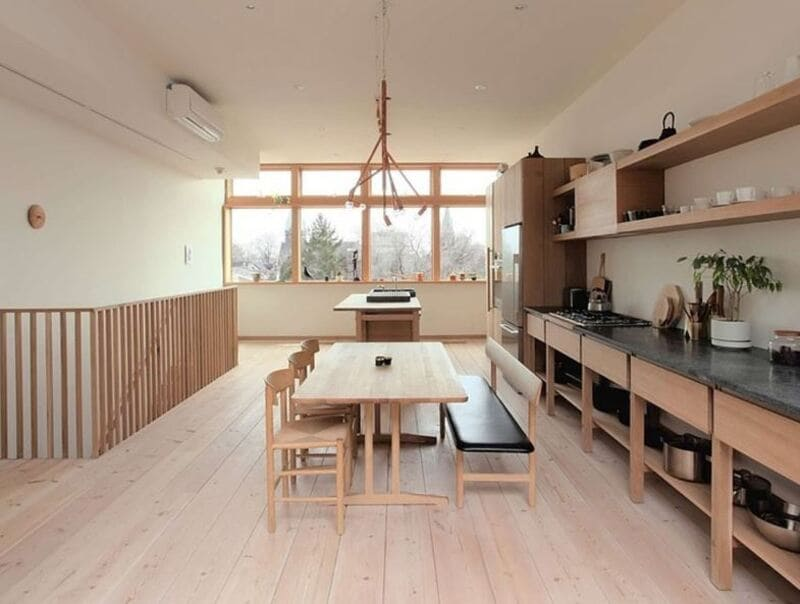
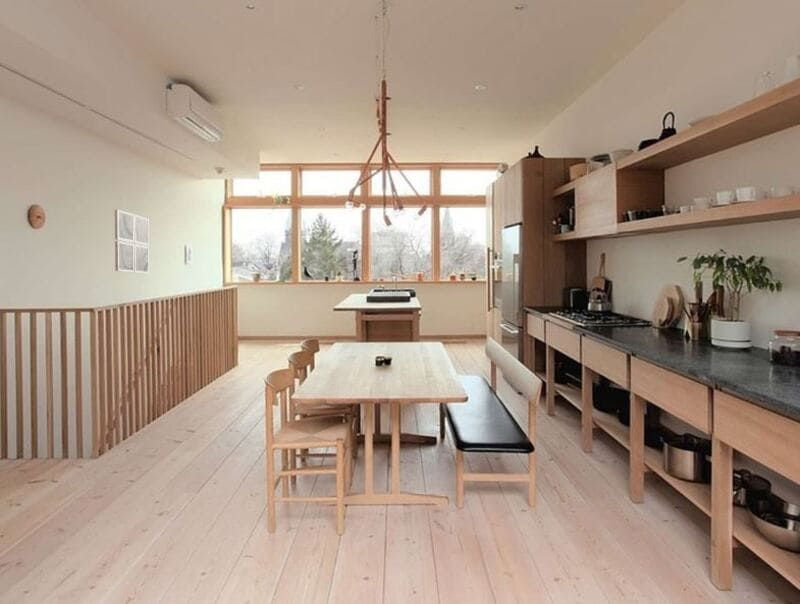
+ wall art [114,209,150,274]
